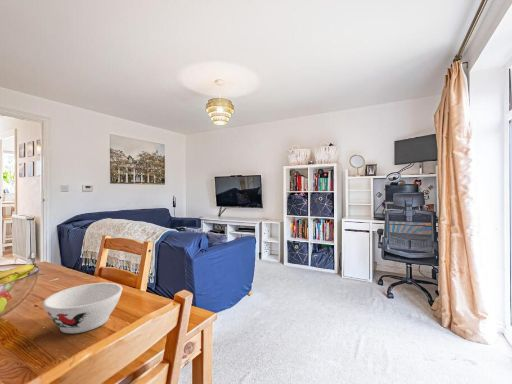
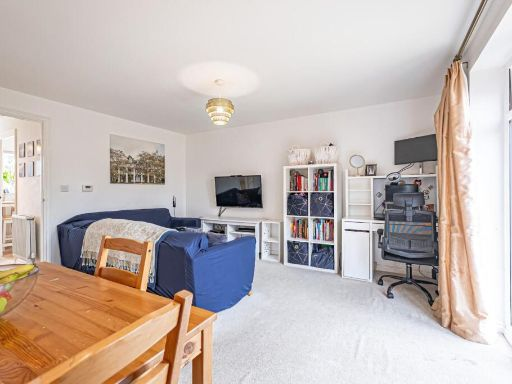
- bowl [42,282,123,334]
